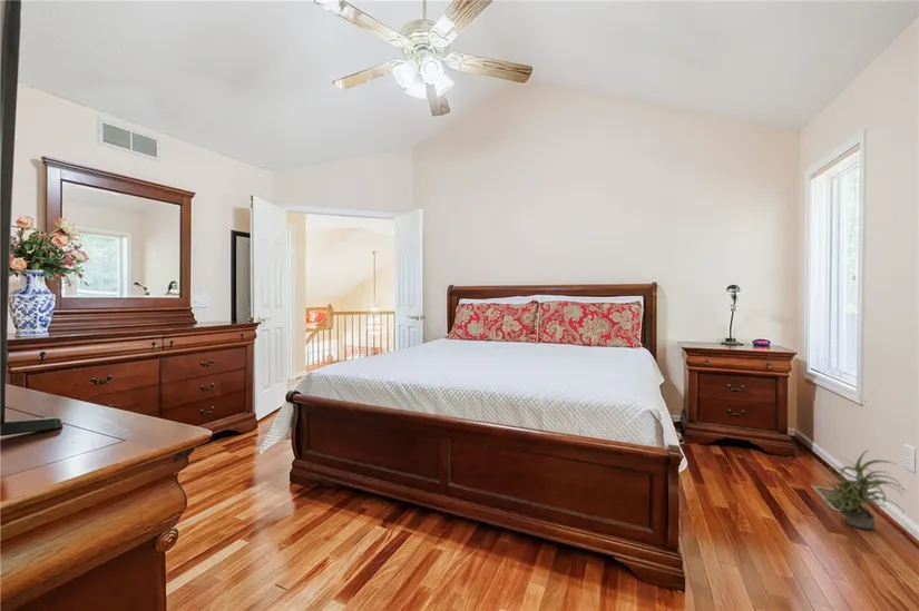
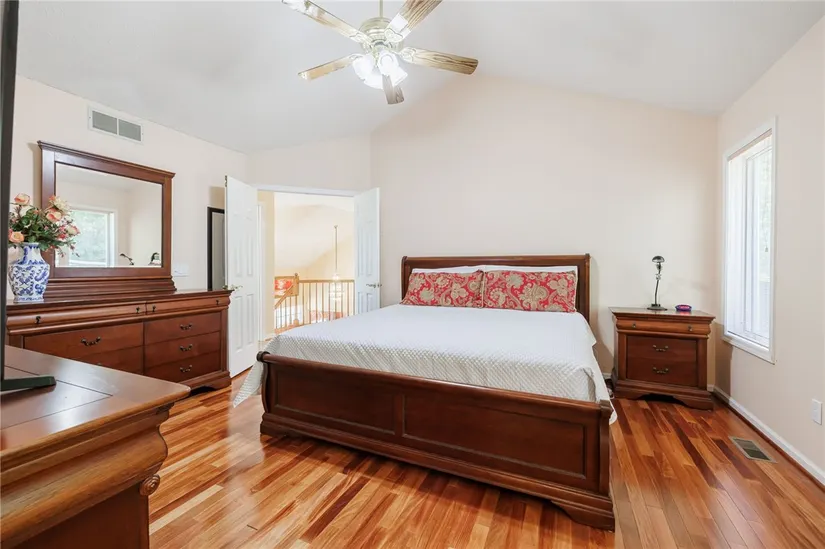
- potted plant [818,449,908,530]
